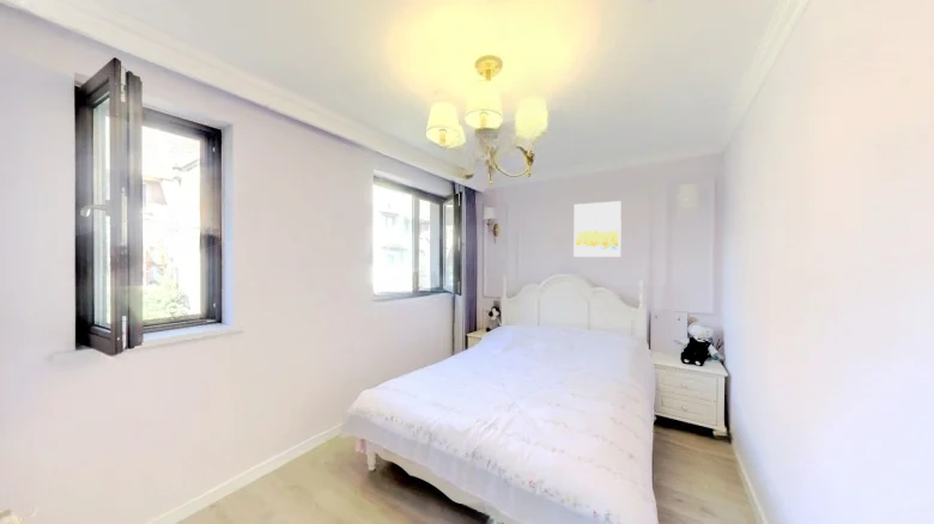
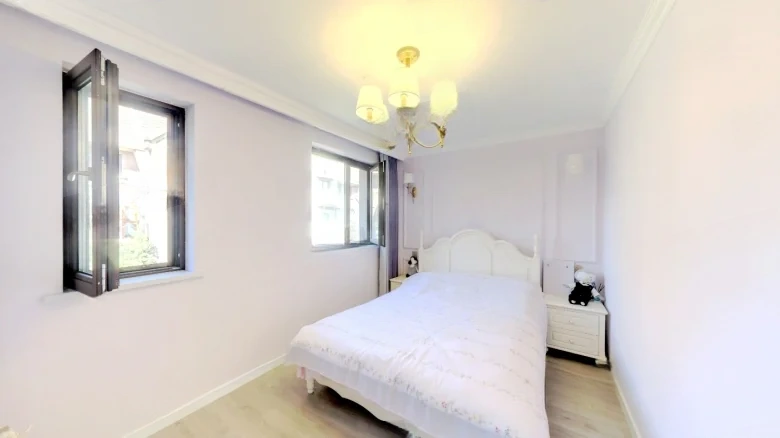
- wall art [572,200,623,258]
